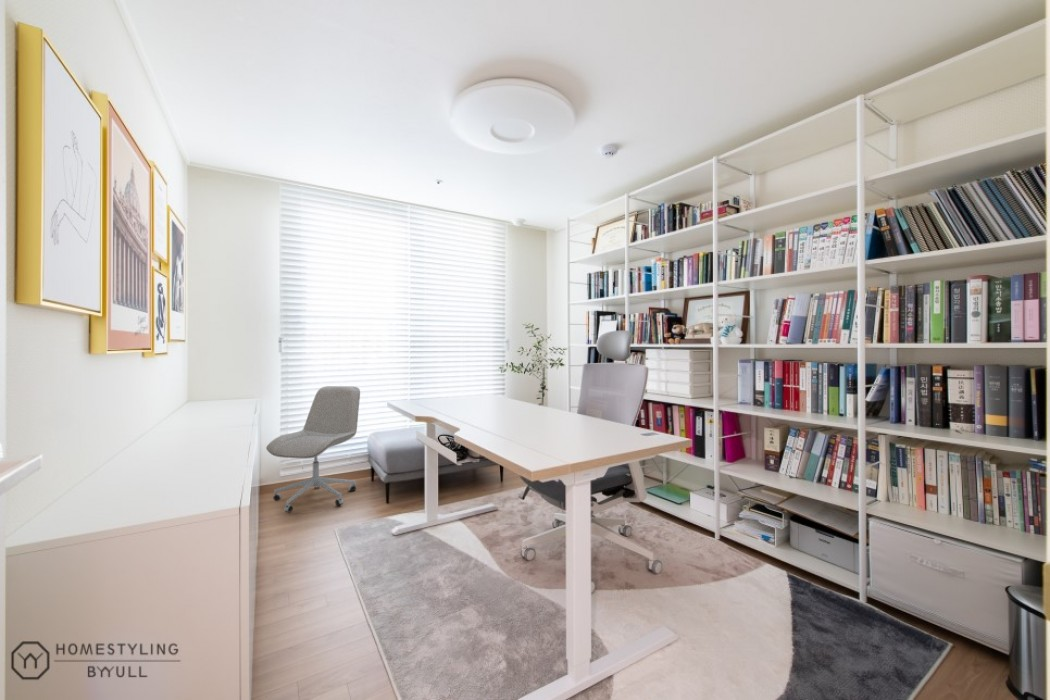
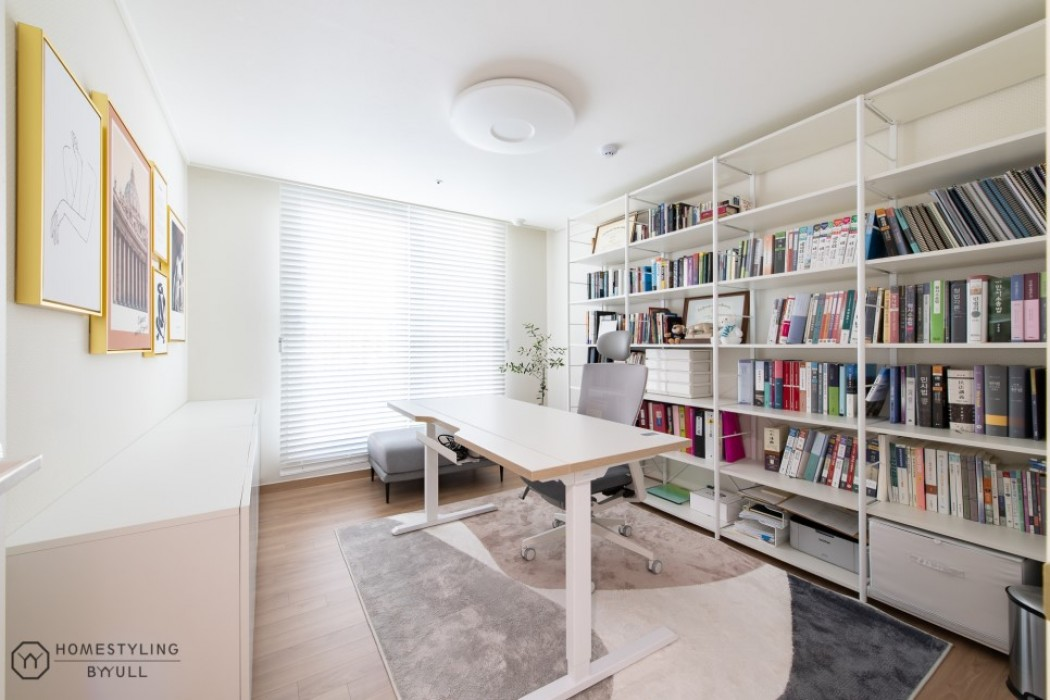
- office chair [265,385,361,513]
